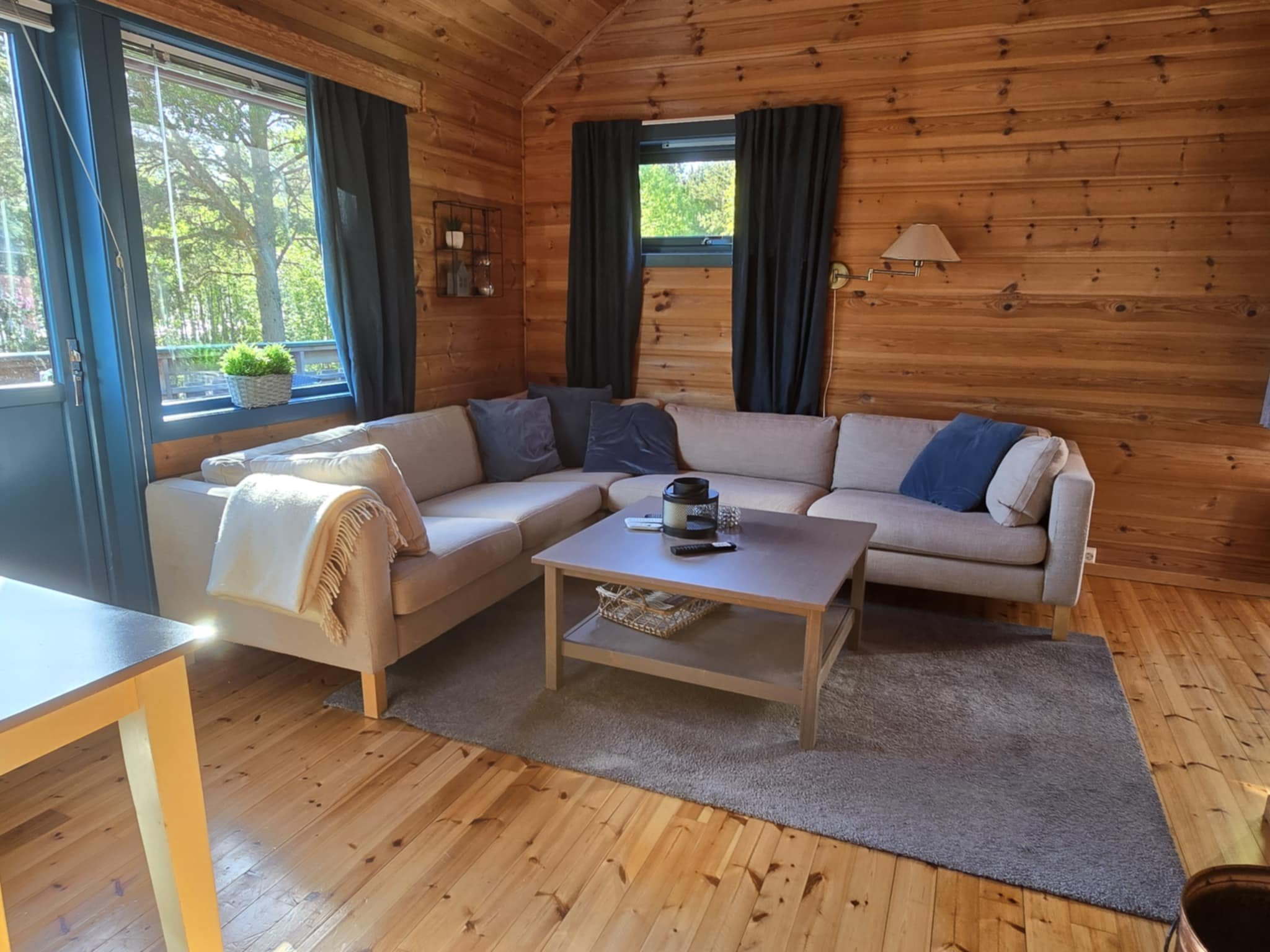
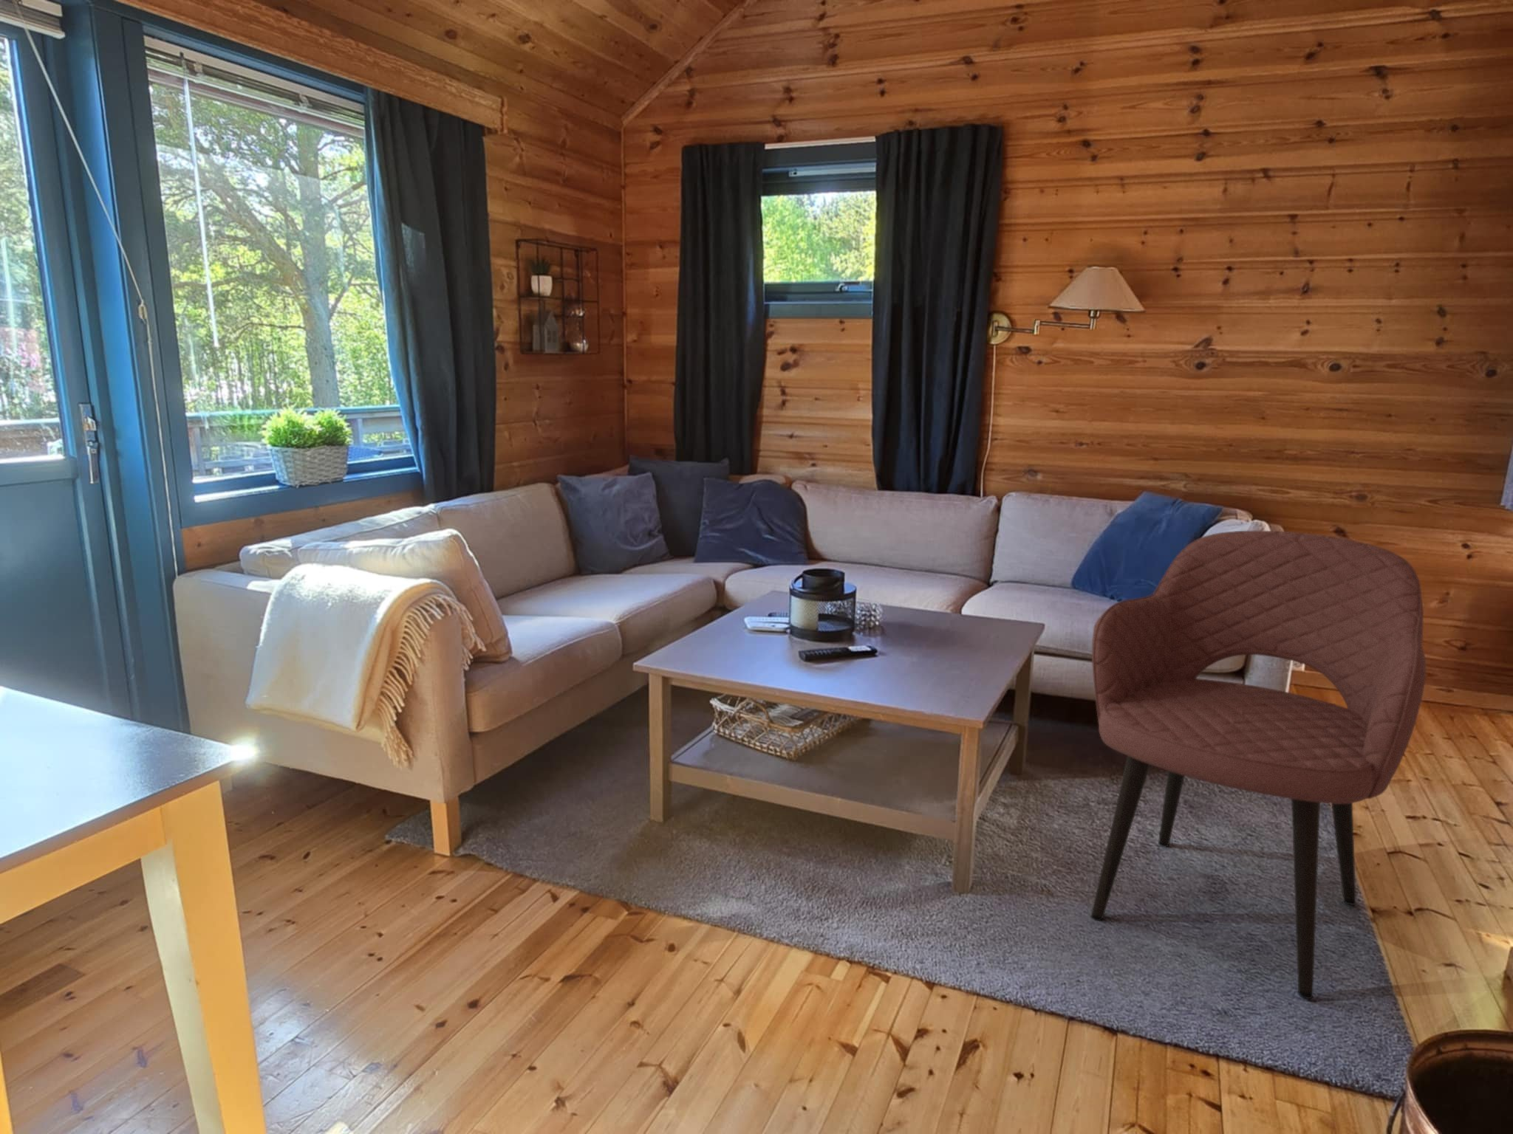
+ armchair [1090,530,1426,999]
